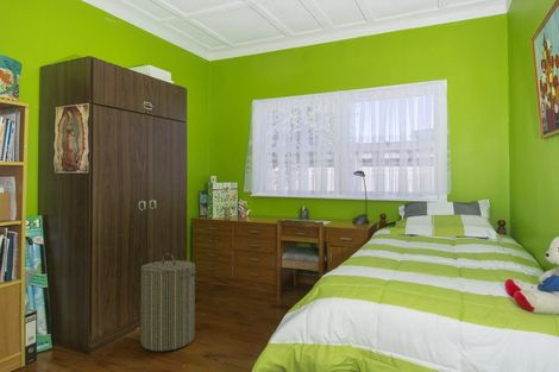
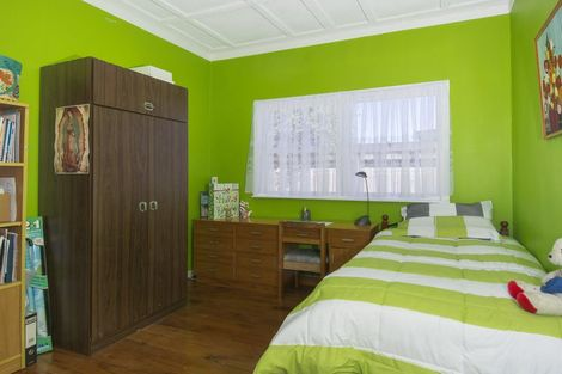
- laundry hamper [140,252,197,352]
